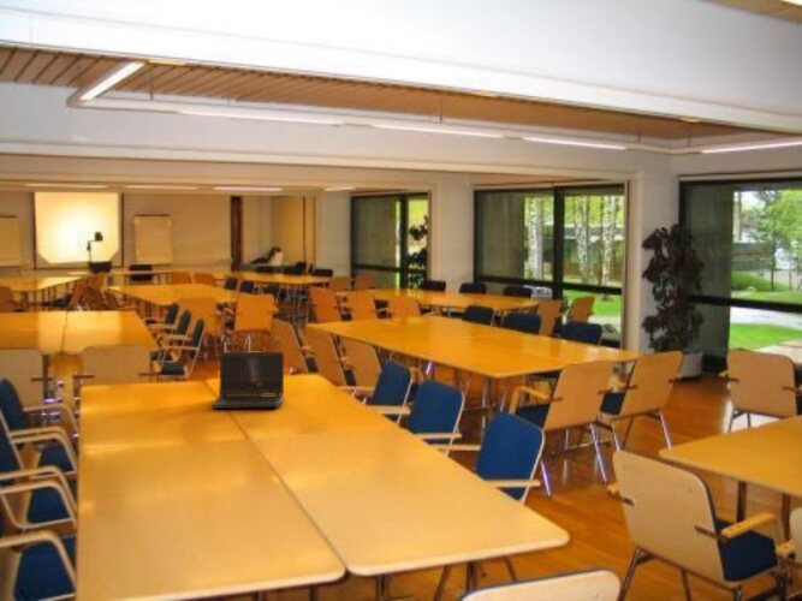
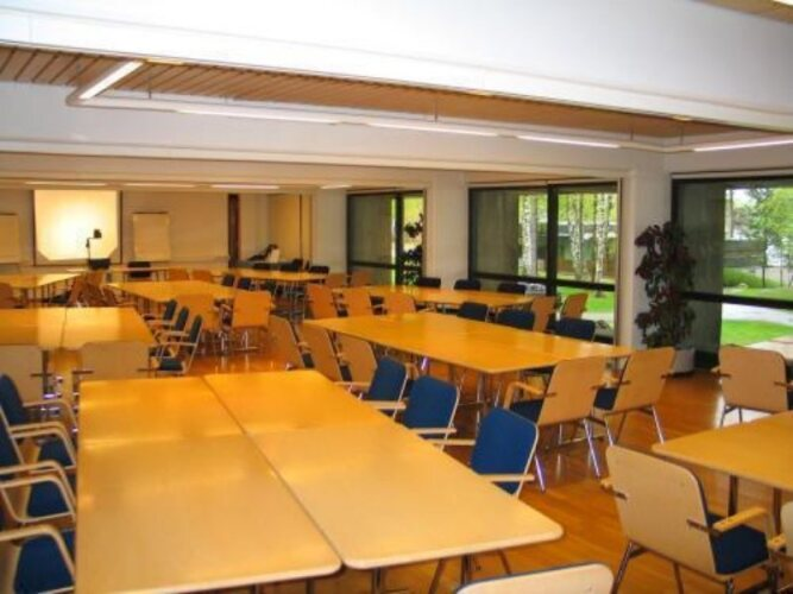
- laptop computer [212,351,285,410]
